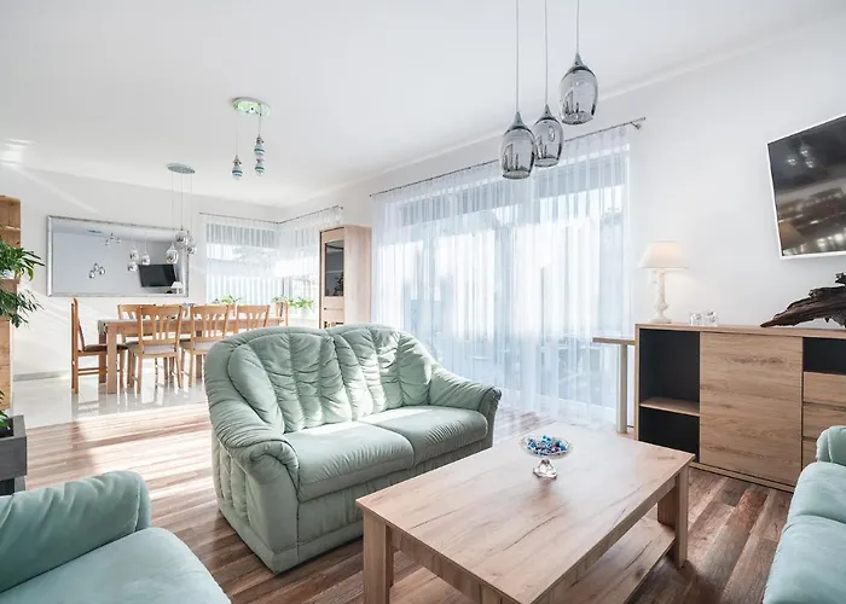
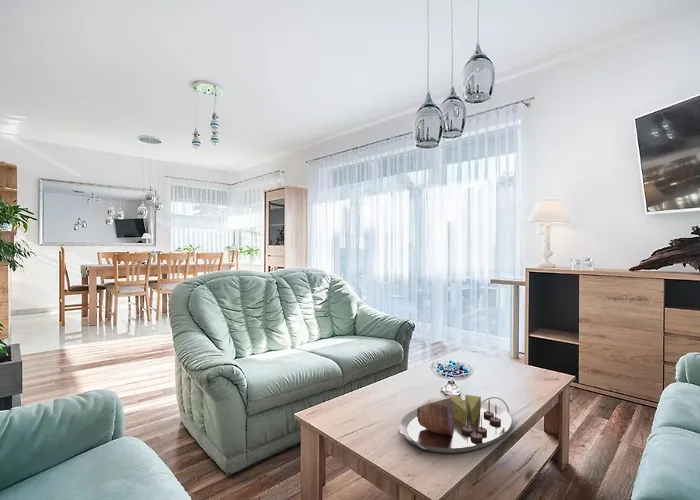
+ serving tray [397,394,512,454]
